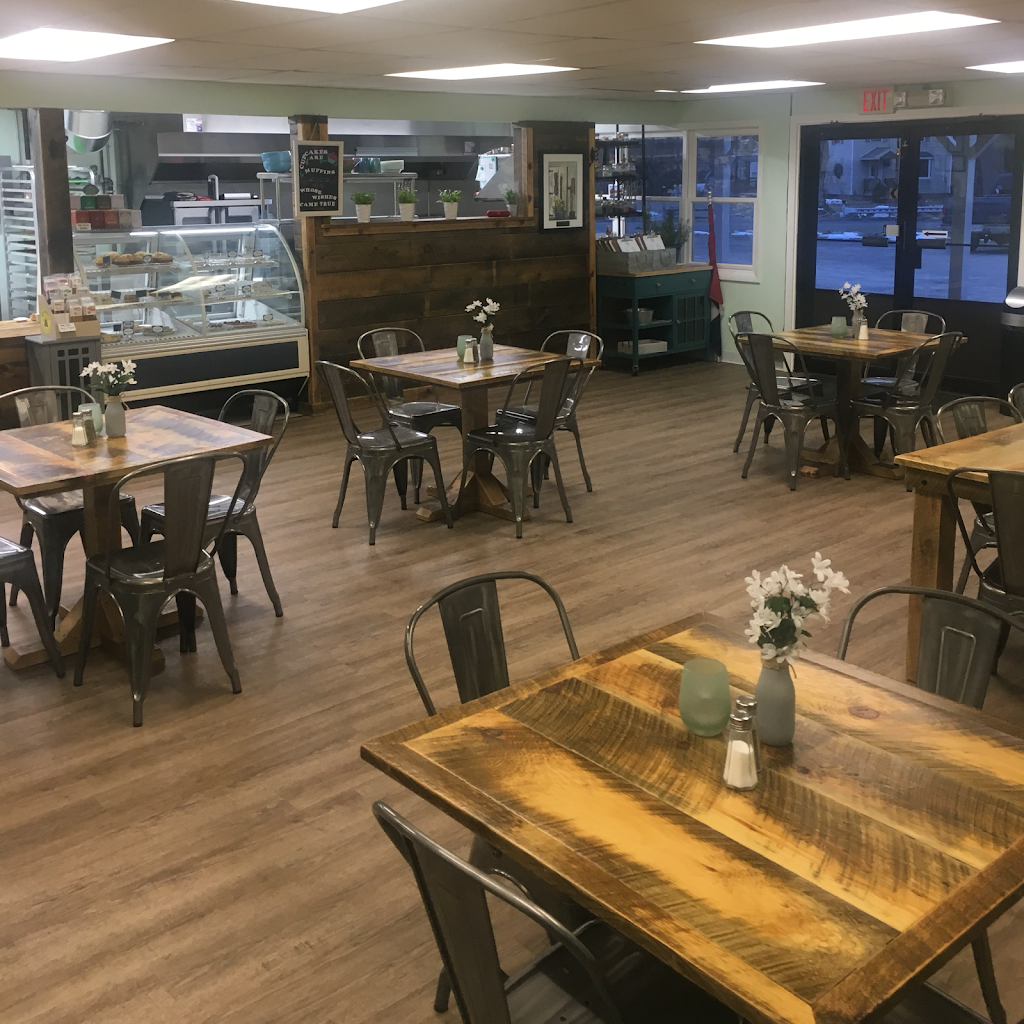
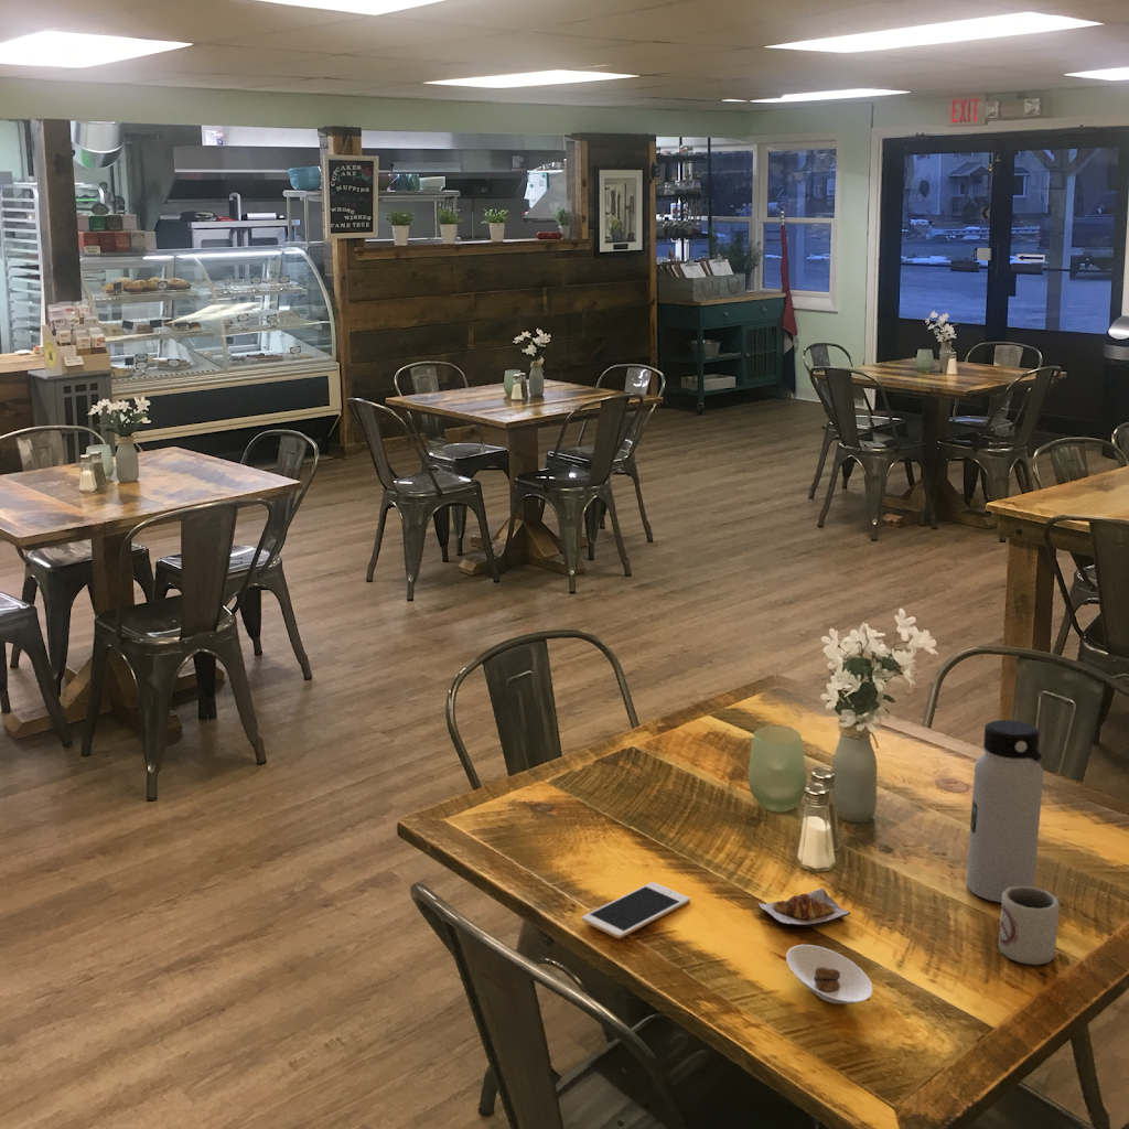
+ saucer [785,944,873,1006]
+ cup [998,885,1061,966]
+ cell phone [581,881,691,939]
+ water bottle [966,719,1044,904]
+ crescent roll [756,888,852,928]
